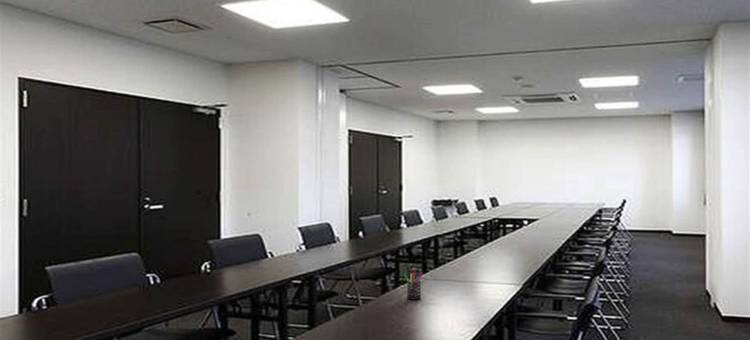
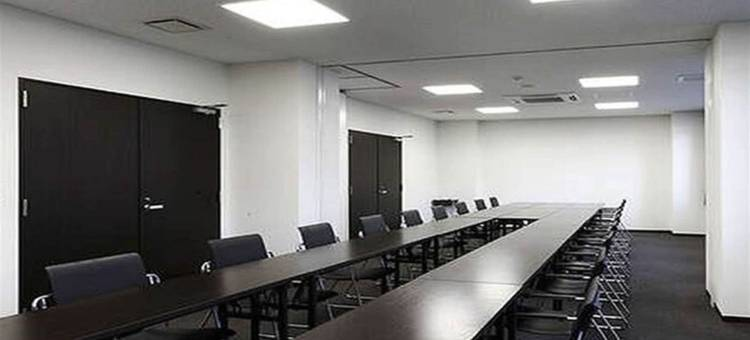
- pen holder [402,268,424,301]
